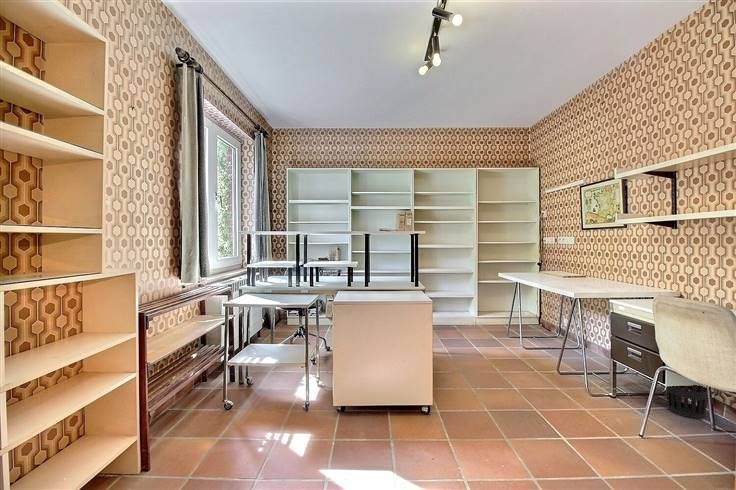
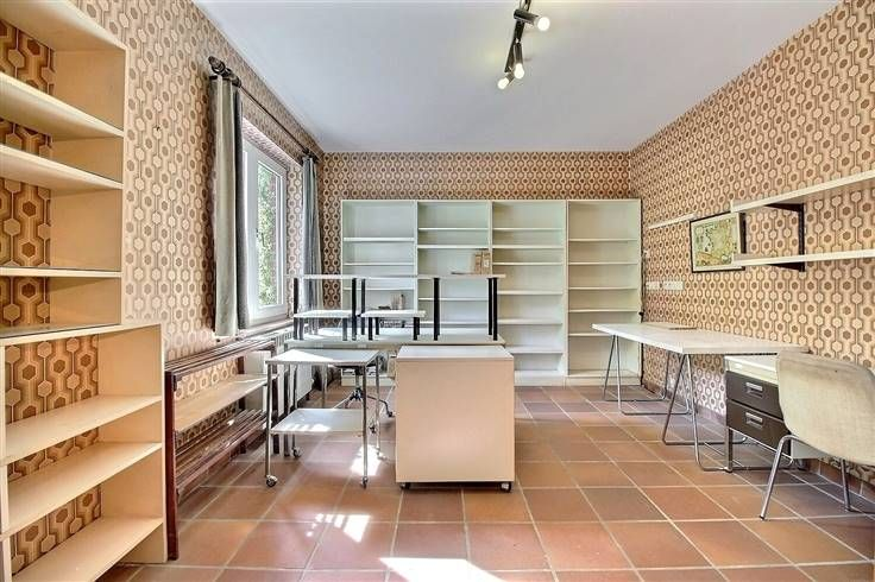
- wastebasket [665,385,709,420]
